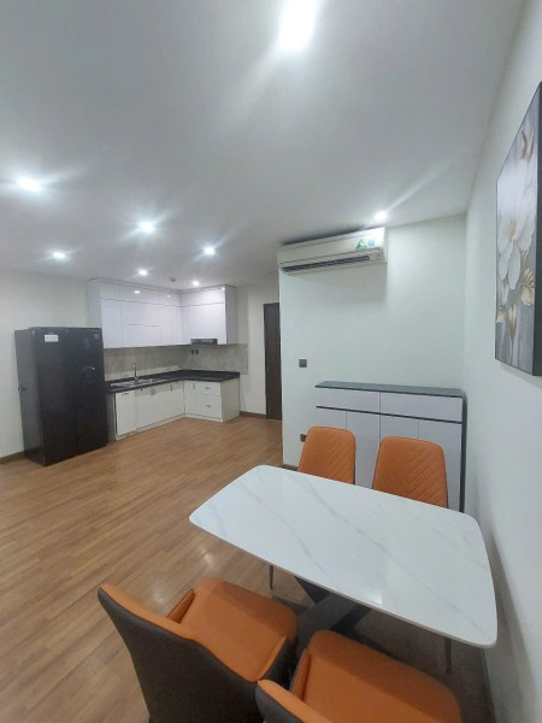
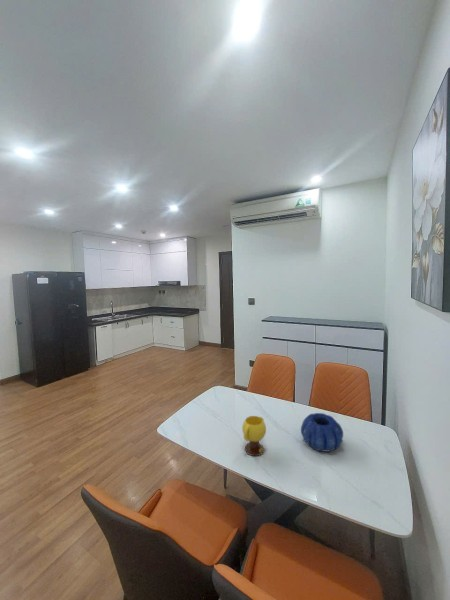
+ decorative bowl [300,412,344,452]
+ mug [241,415,267,457]
